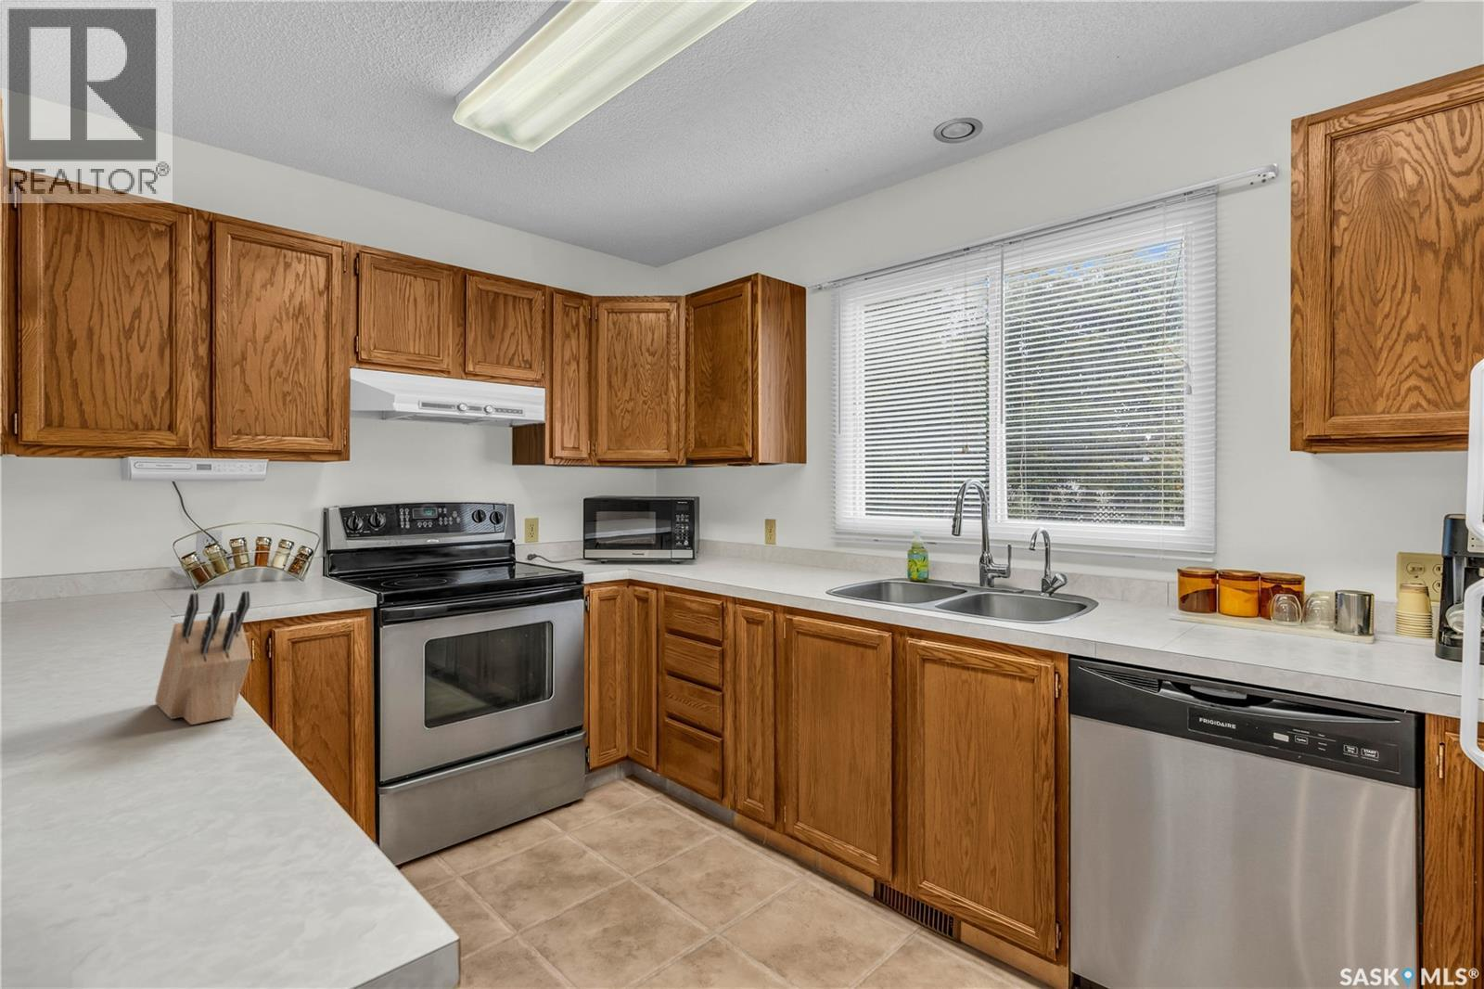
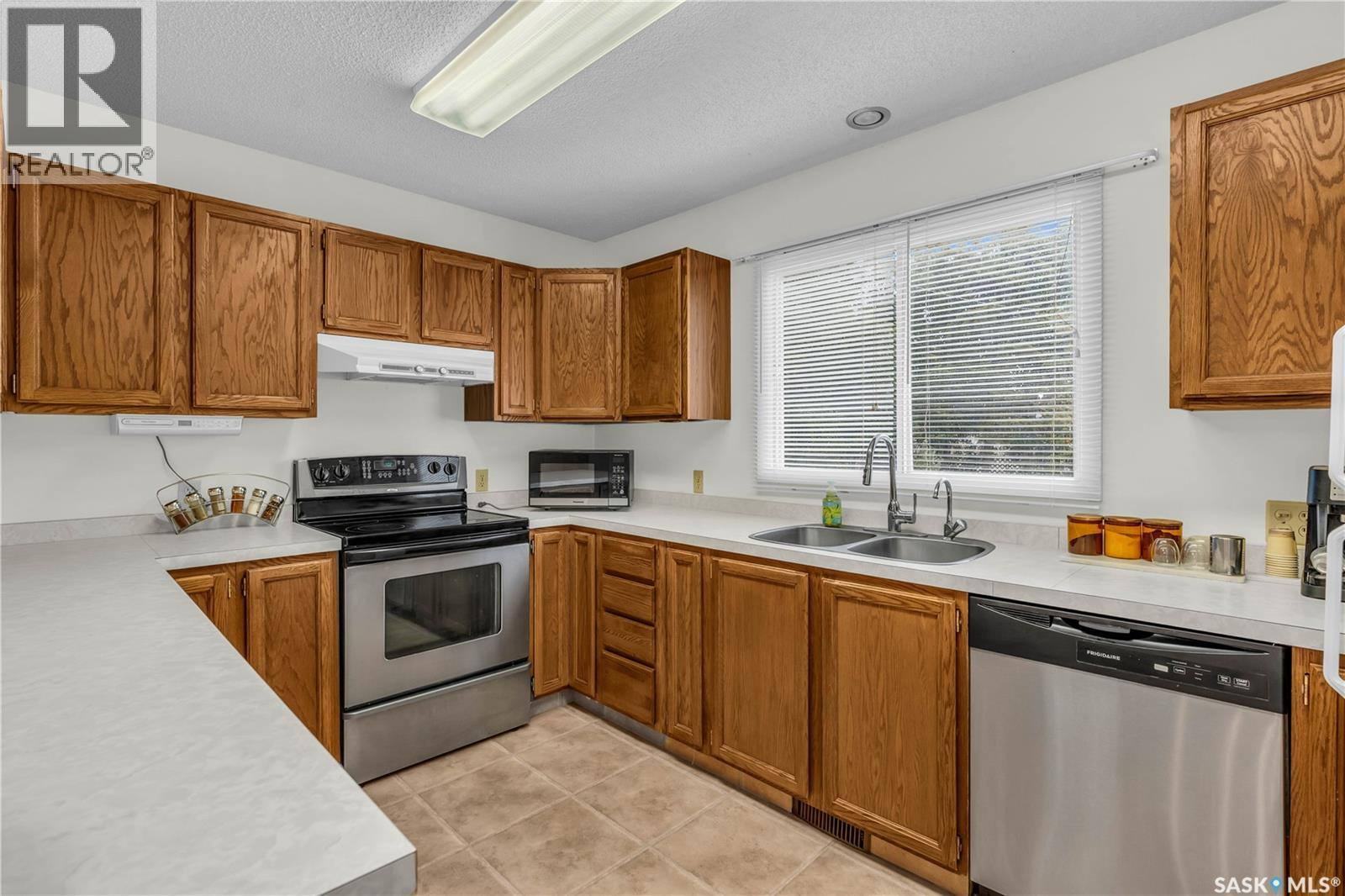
- knife block [154,591,253,725]
